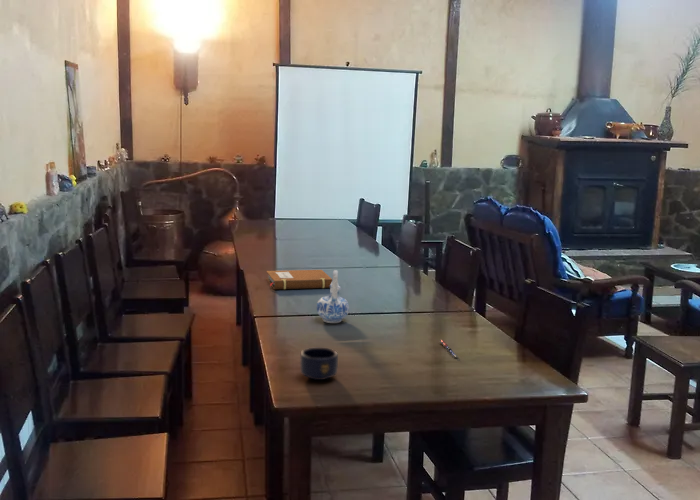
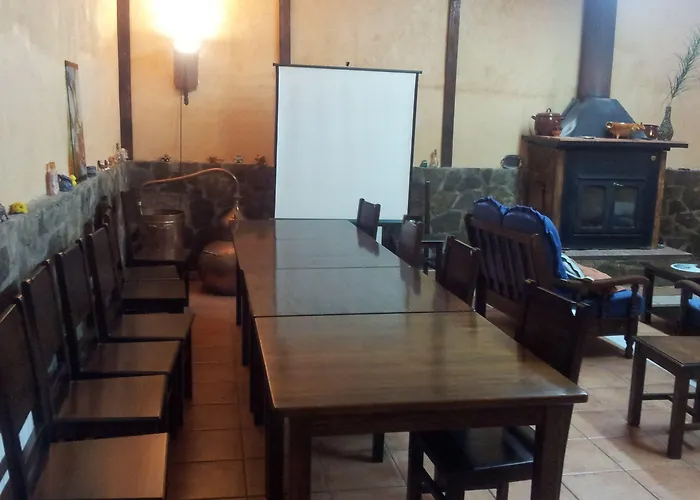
- notebook [266,269,333,290]
- ceramic pitcher [316,269,350,324]
- pen [439,339,459,359]
- mug [299,347,339,381]
